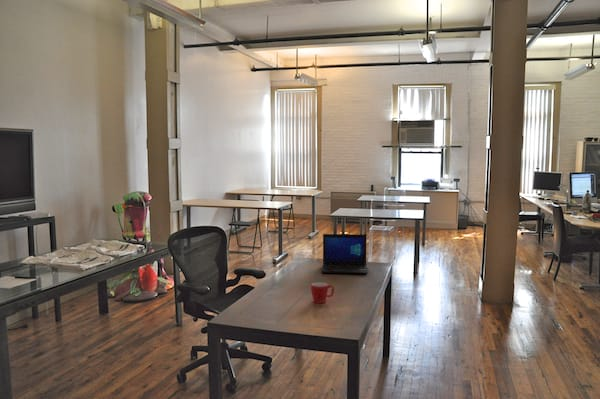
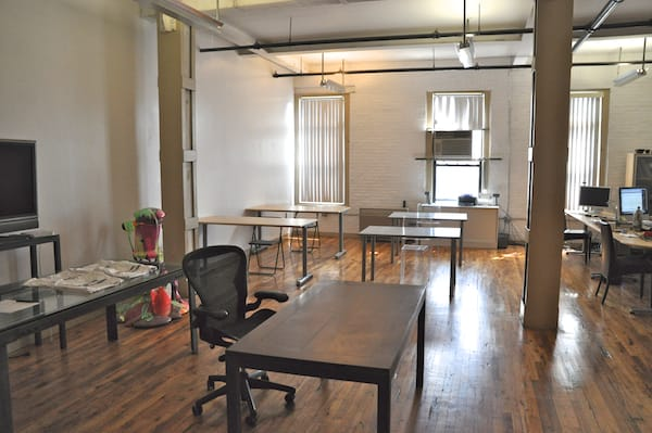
- laptop [320,233,369,275]
- mug [310,282,335,304]
